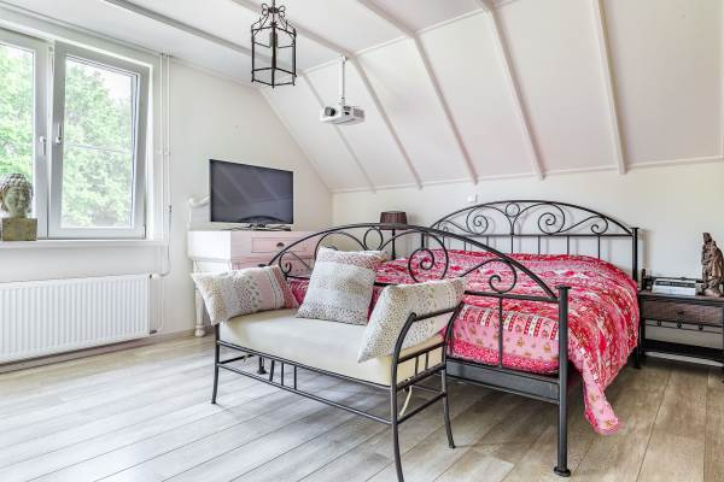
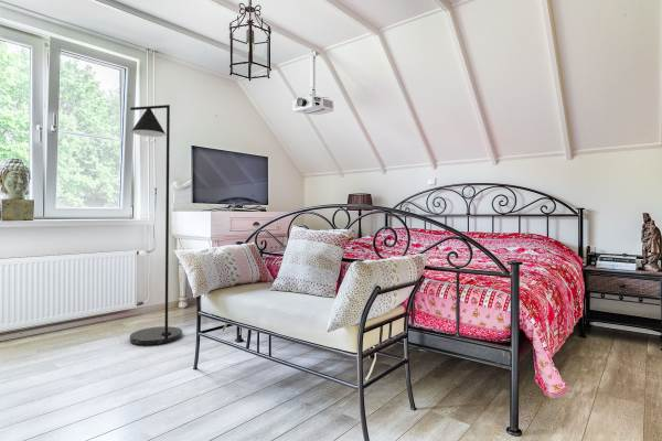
+ floor lamp [129,104,183,346]
